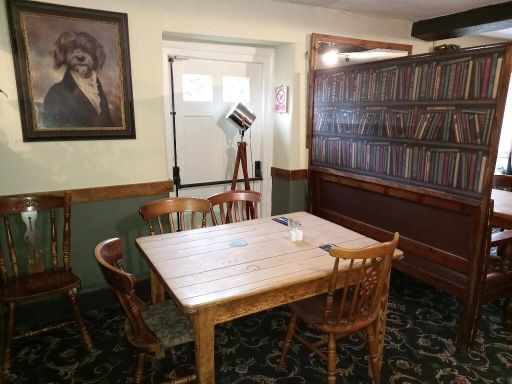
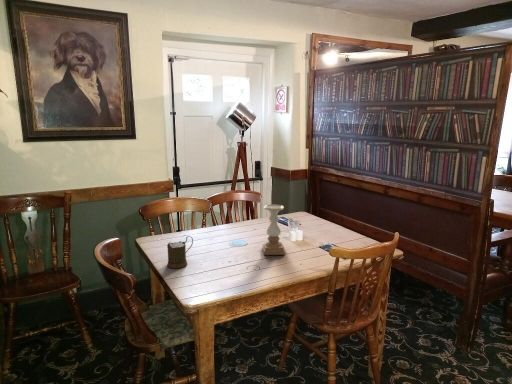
+ beer mug [166,235,194,269]
+ candle holder [262,203,286,256]
